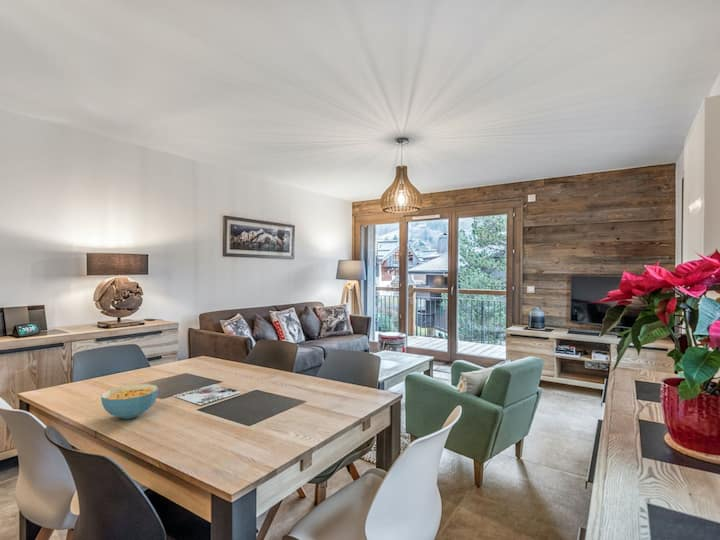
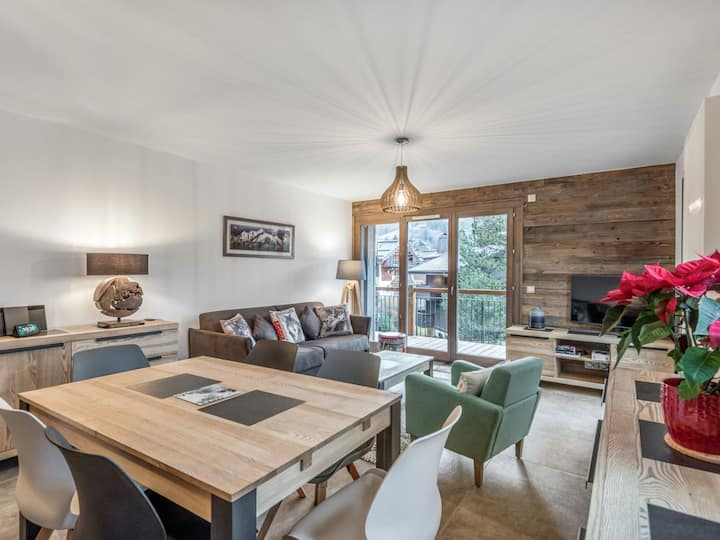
- cereal bowl [100,383,159,420]
